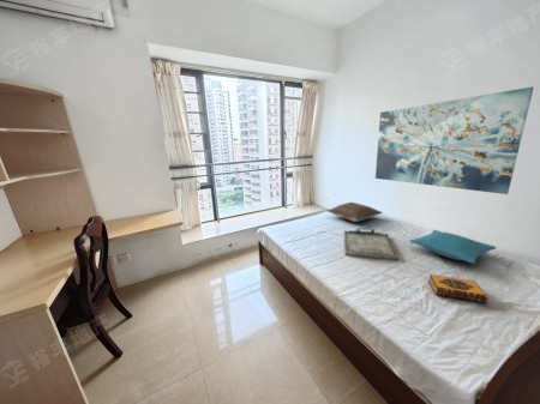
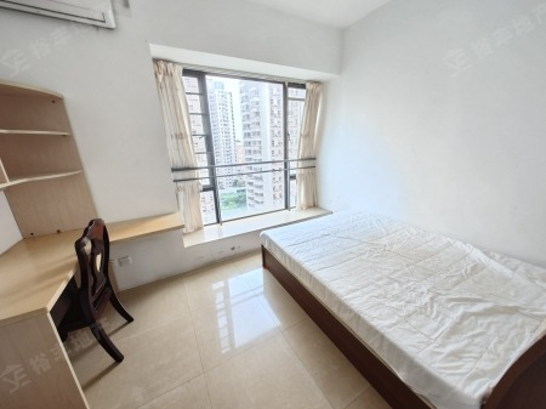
- wall art [374,86,535,195]
- hardback book [427,273,490,304]
- pillow [325,201,384,223]
- serving tray [343,227,400,261]
- pillow [408,229,497,265]
